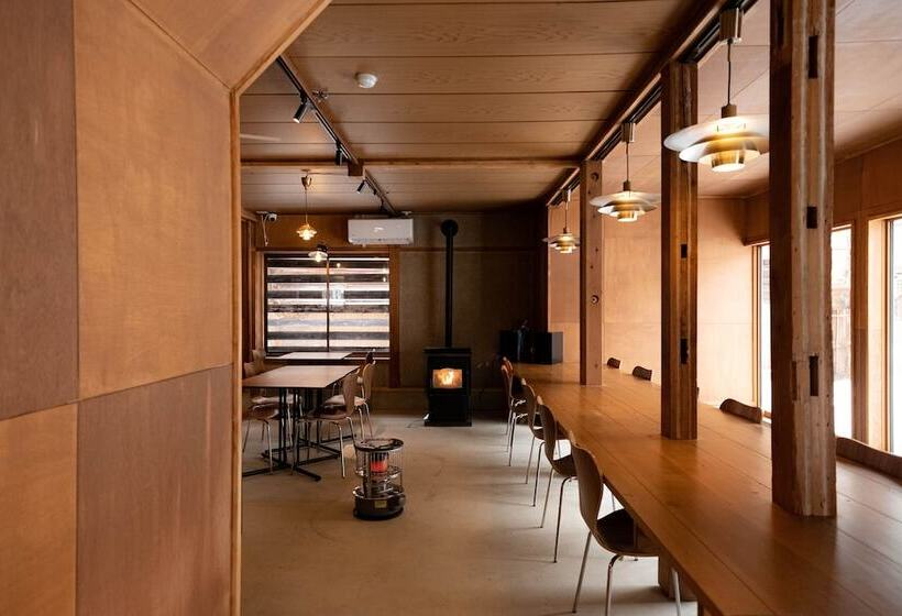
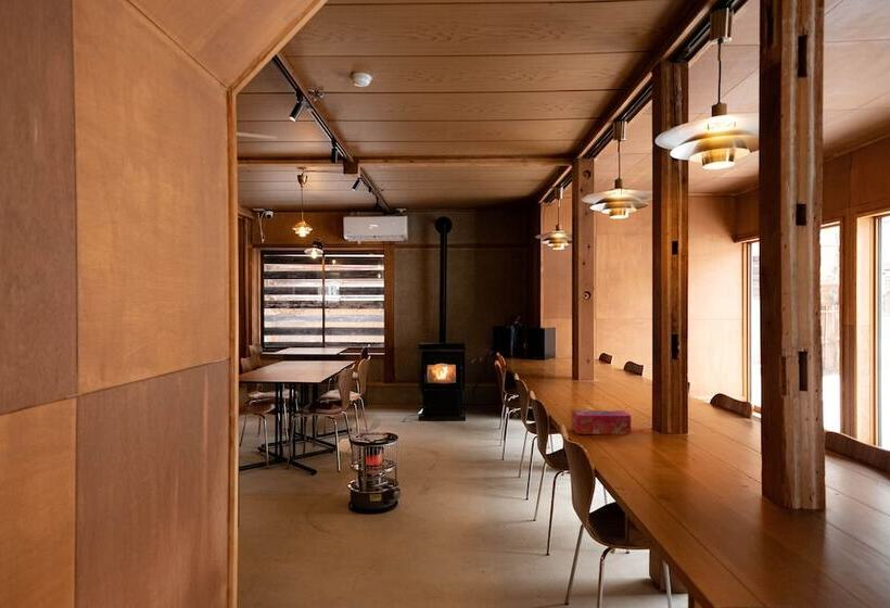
+ tissue box [571,409,632,435]
